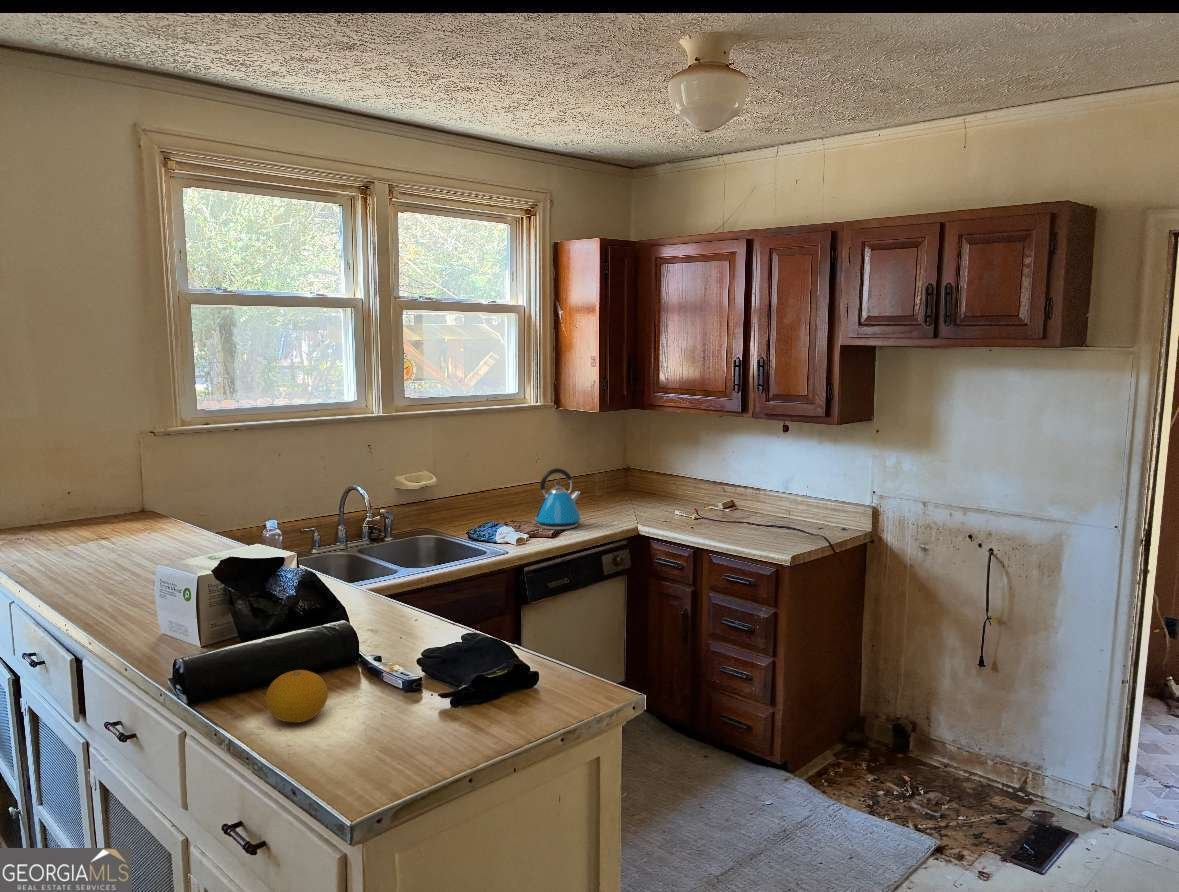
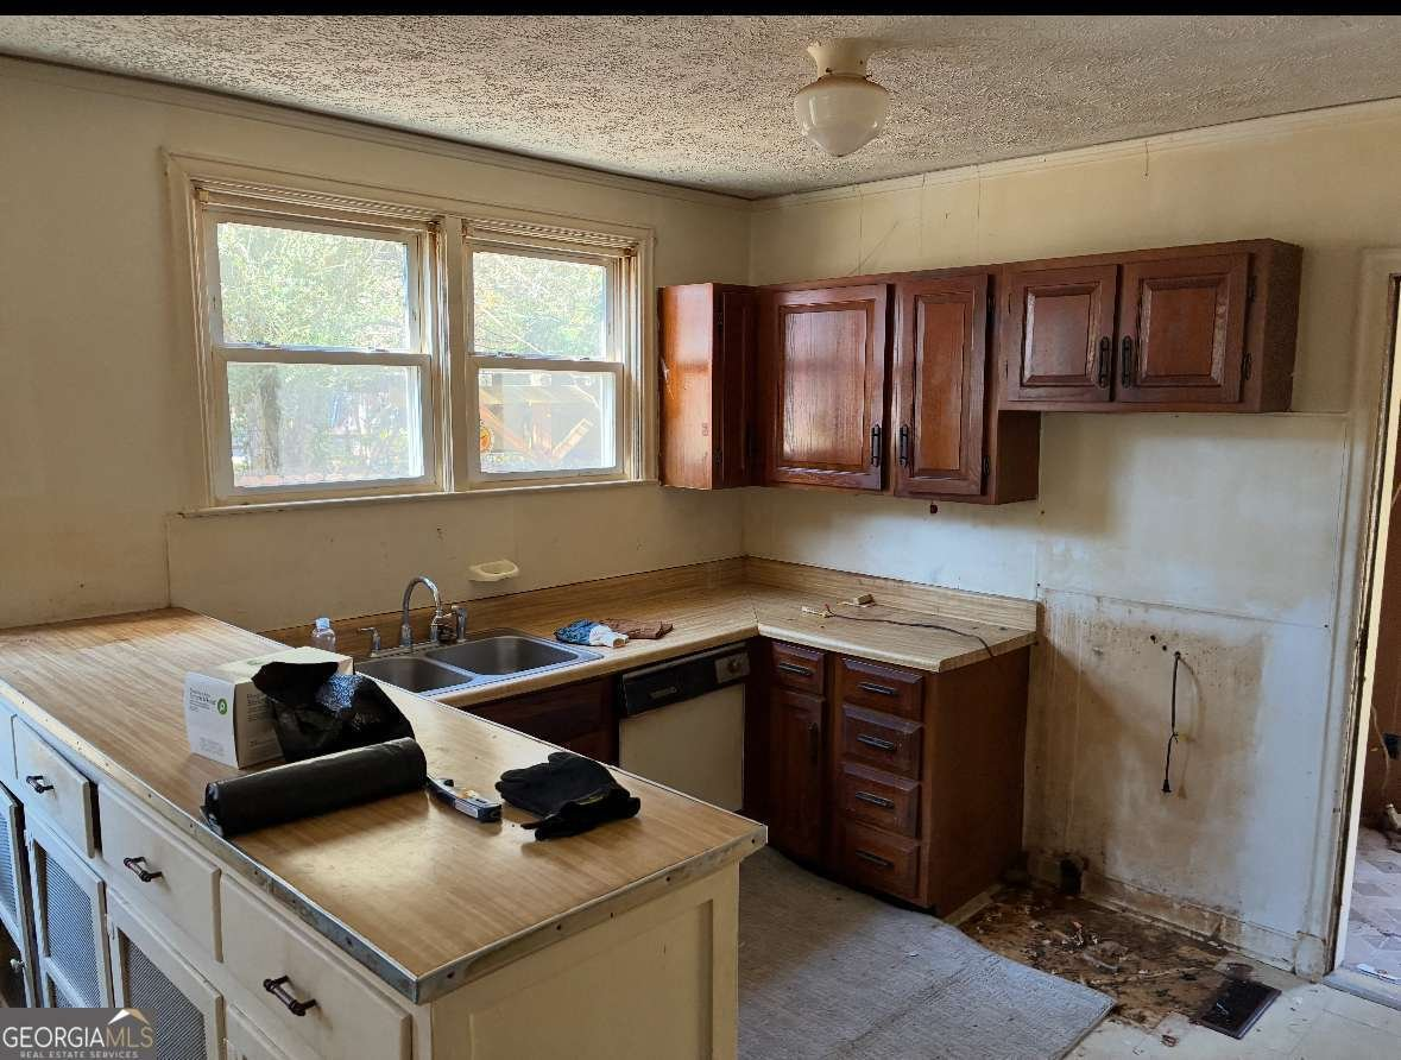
- kettle [531,467,582,530]
- fruit [265,669,329,724]
